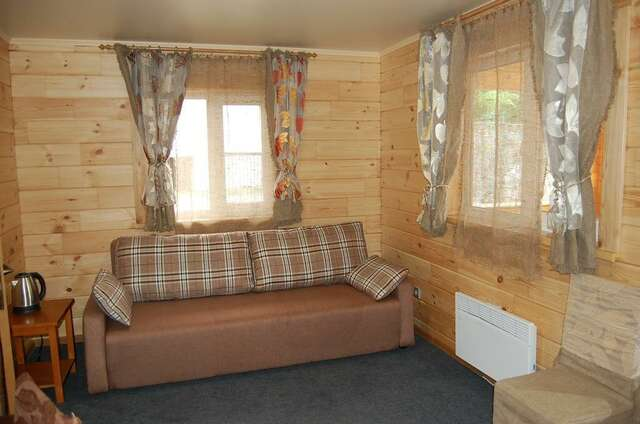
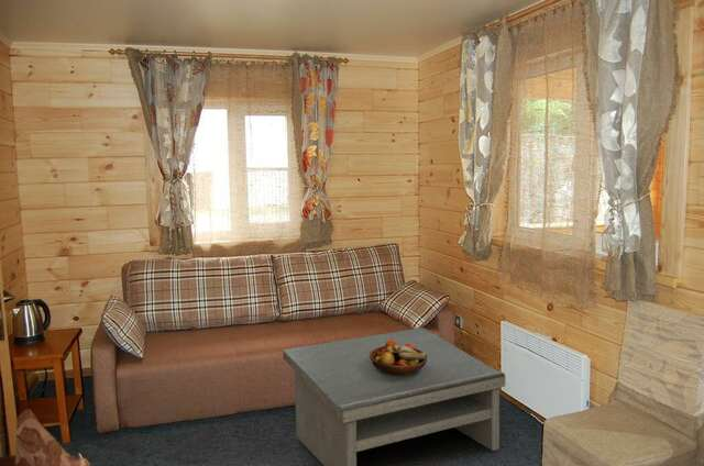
+ fruit bowl [370,340,428,374]
+ coffee table [283,326,506,466]
